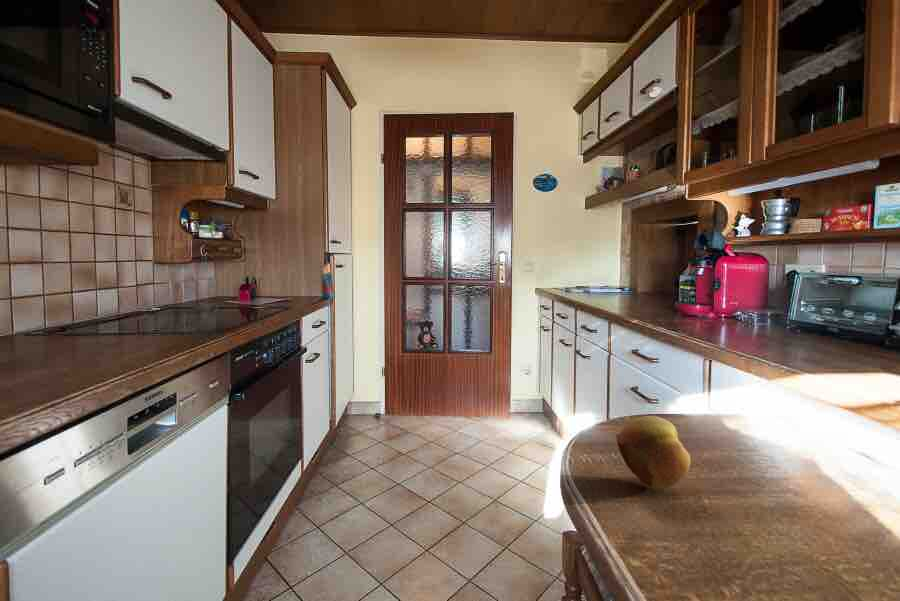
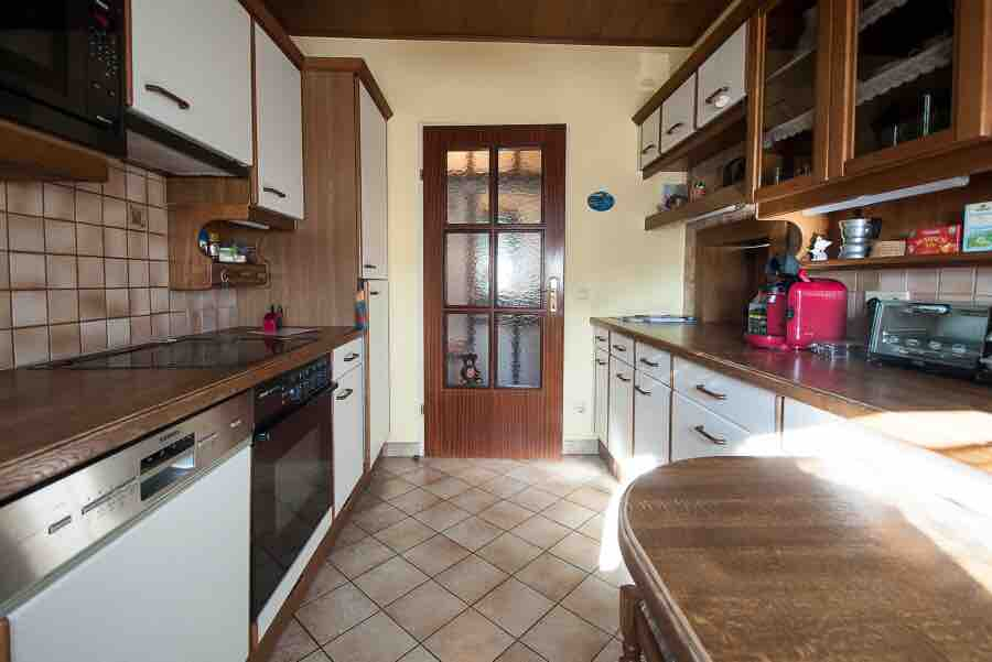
- fruit [615,415,691,490]
